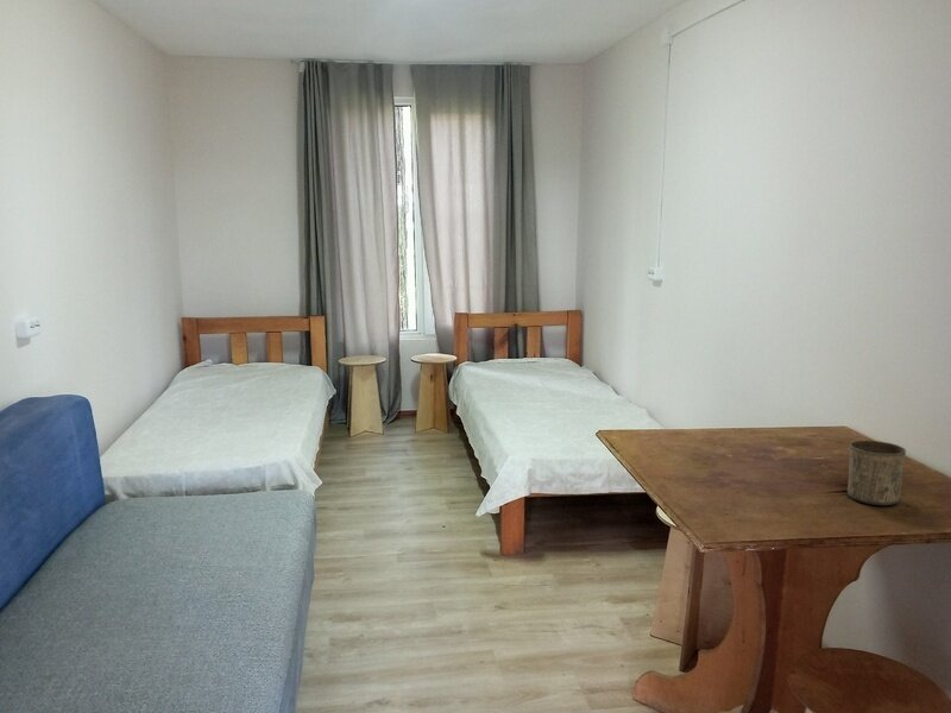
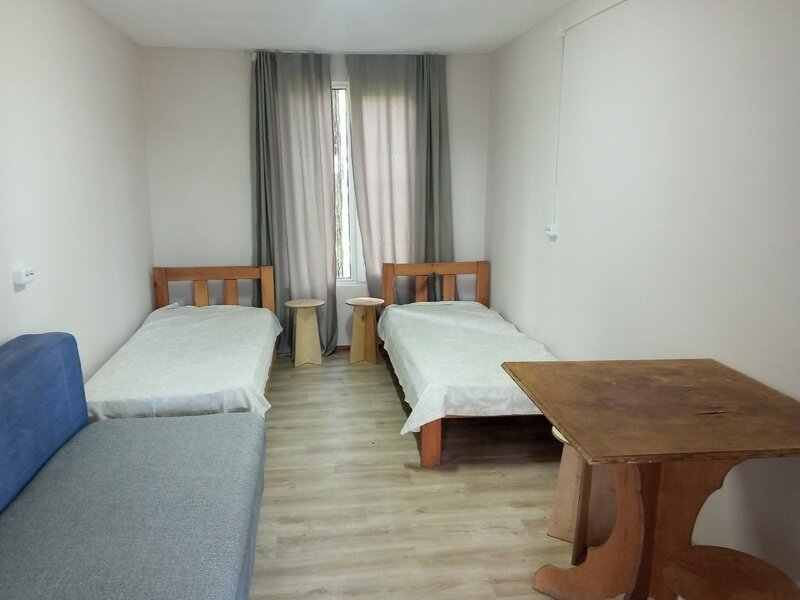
- cup [846,440,907,506]
